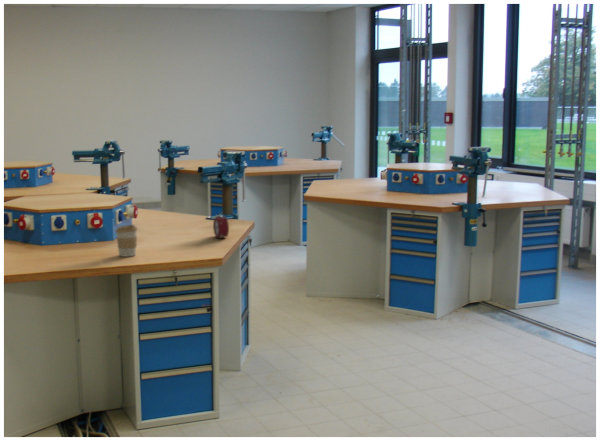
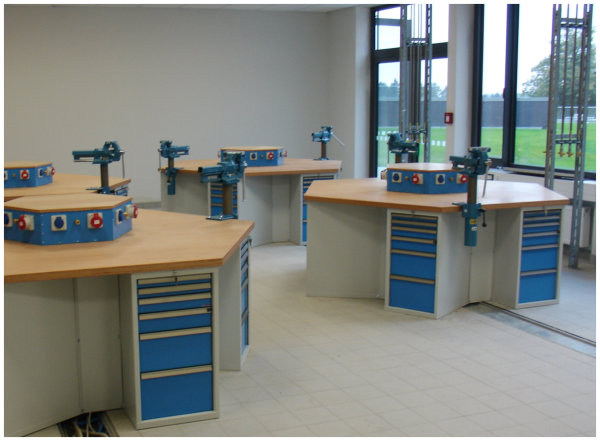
- alarm clock [212,214,230,239]
- coffee cup [114,224,139,258]
